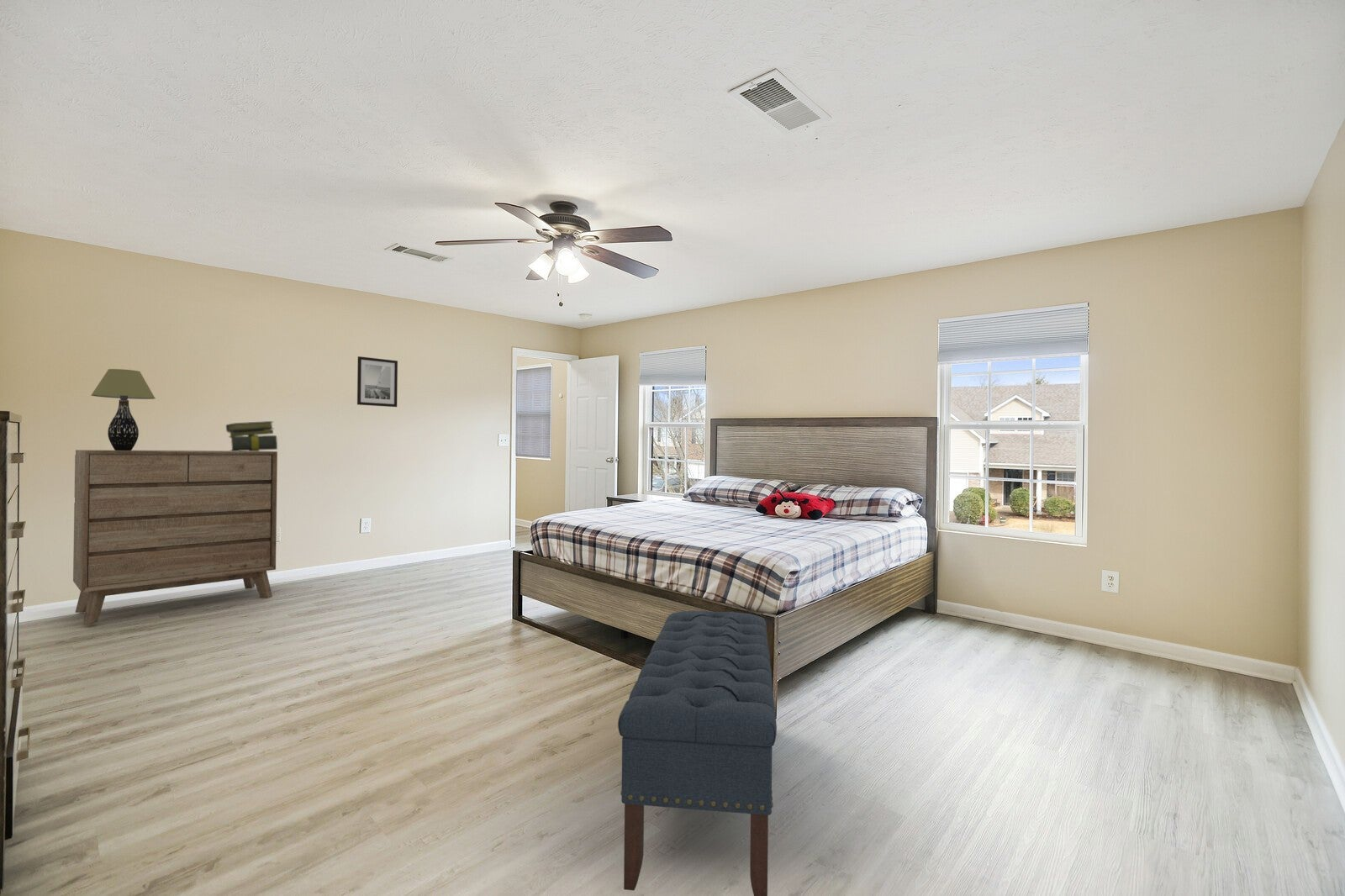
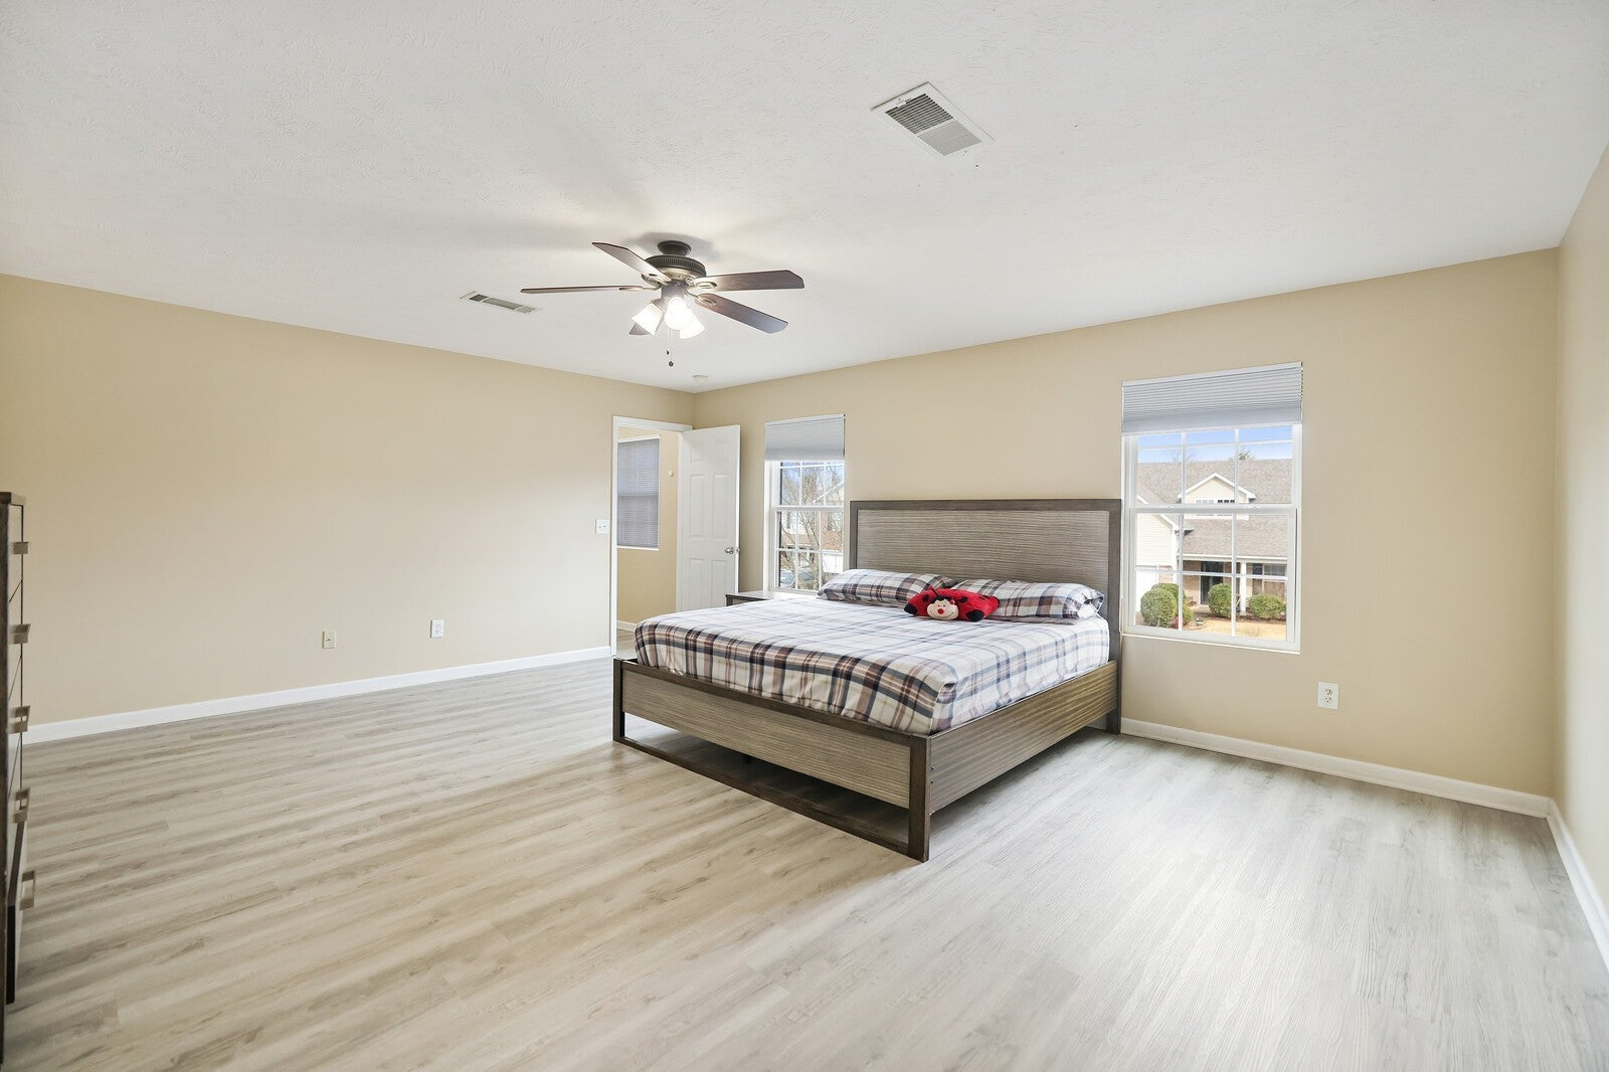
- stack of books [225,420,278,451]
- bench [617,610,778,896]
- table lamp [90,368,156,451]
- wall art [356,356,398,408]
- dresser [72,449,278,626]
